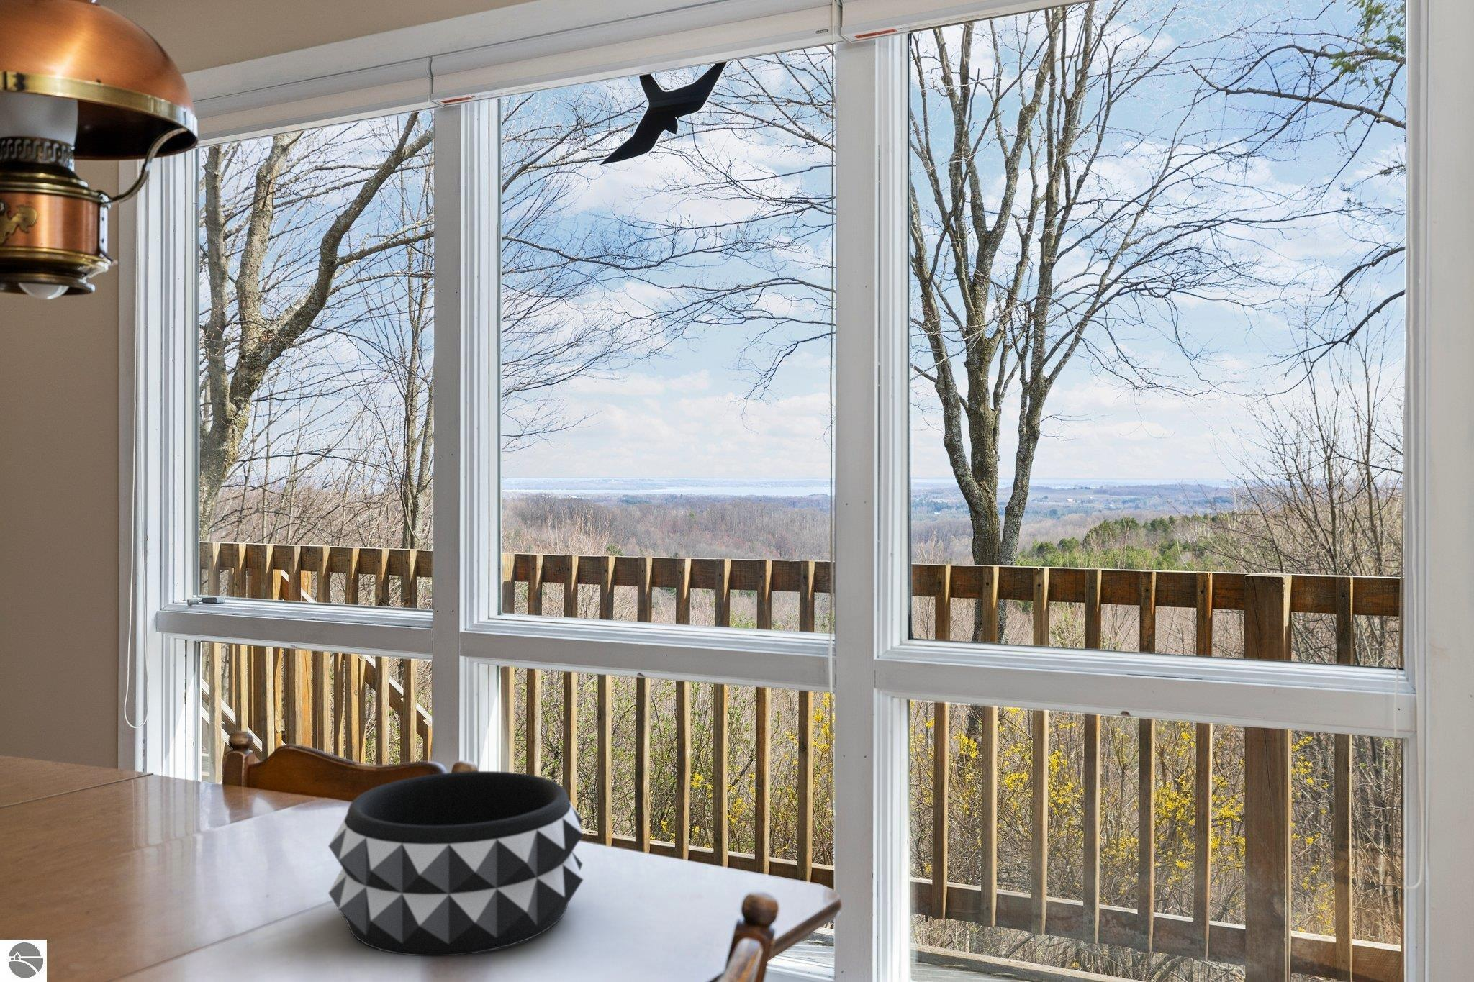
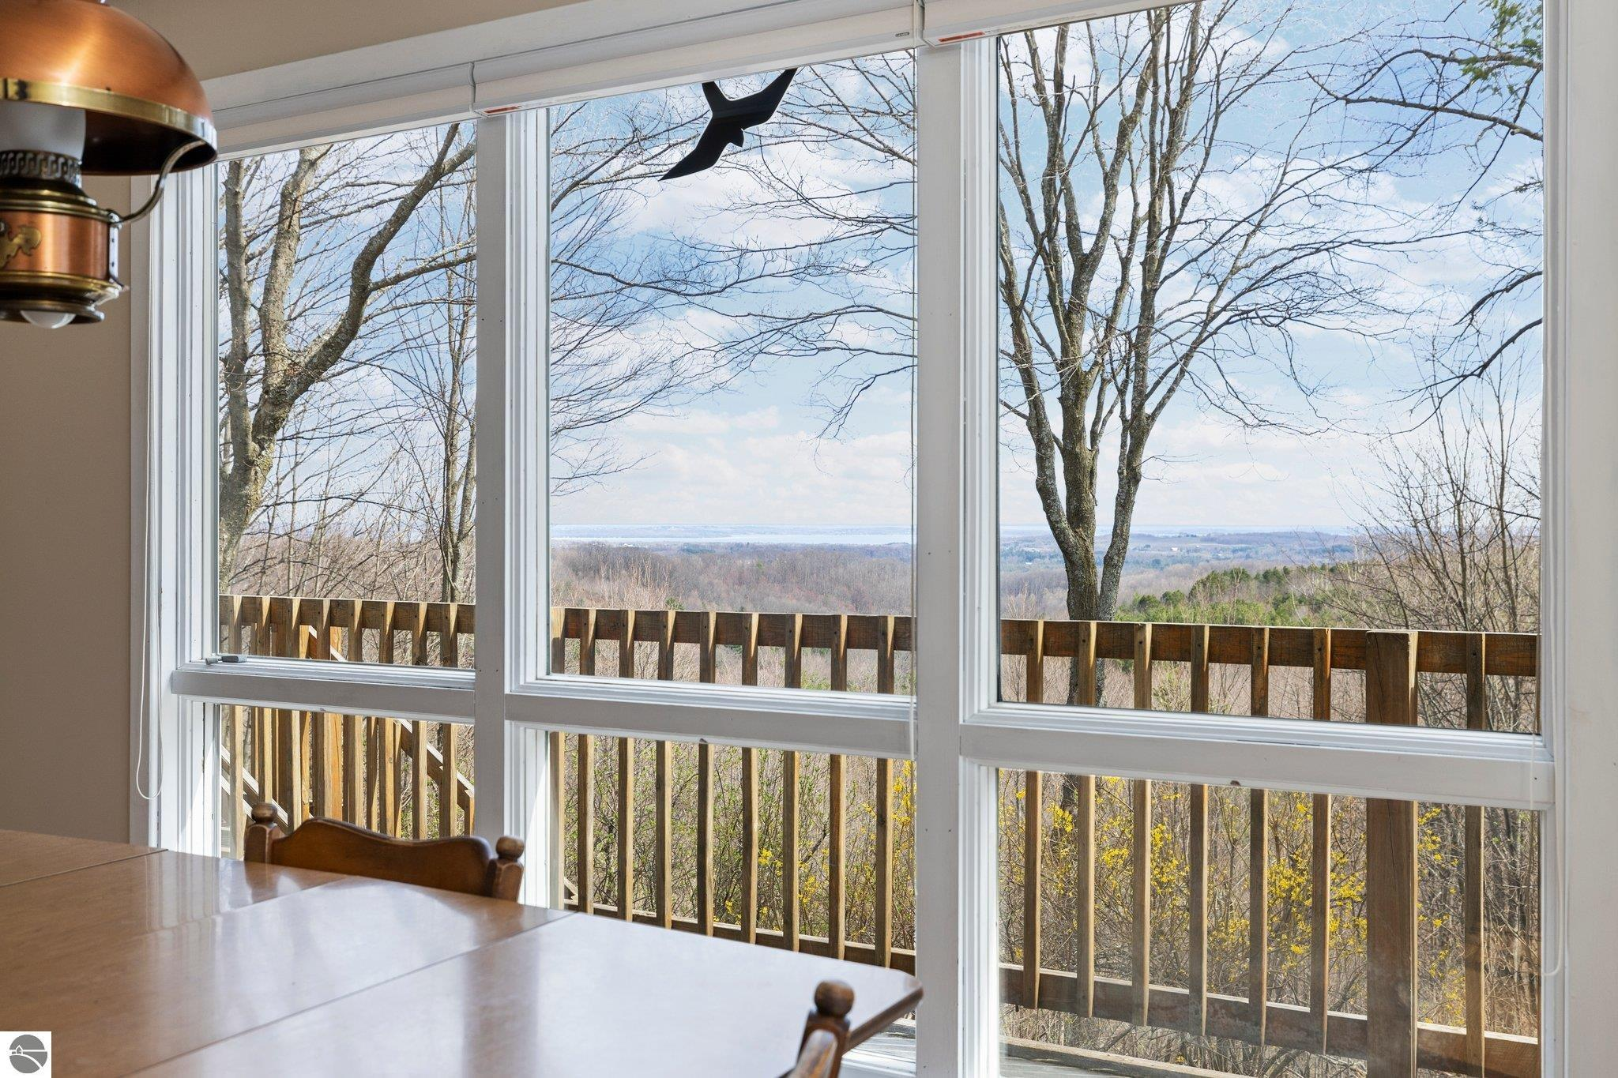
- decorative bowl [328,770,584,957]
